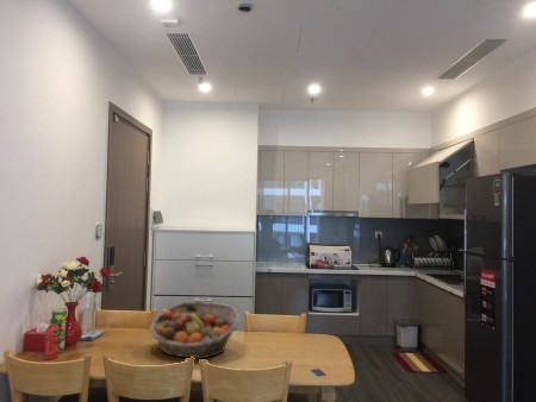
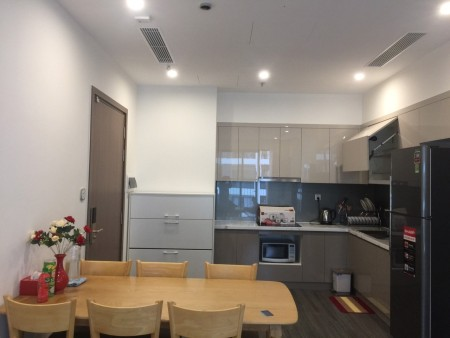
- fruit basket [149,301,241,359]
